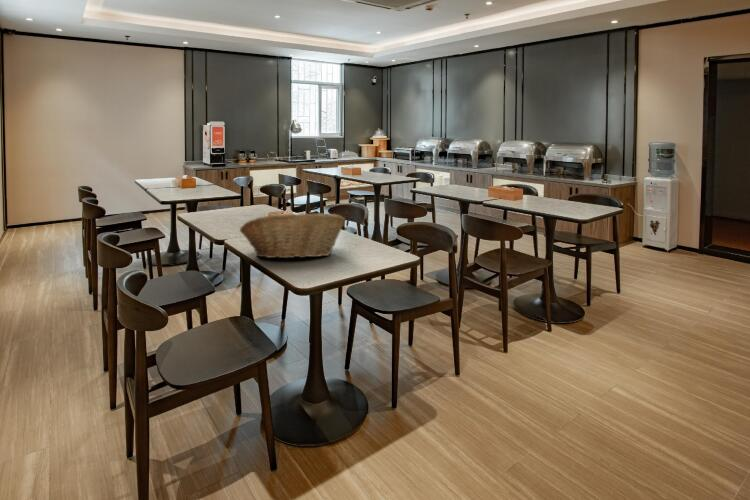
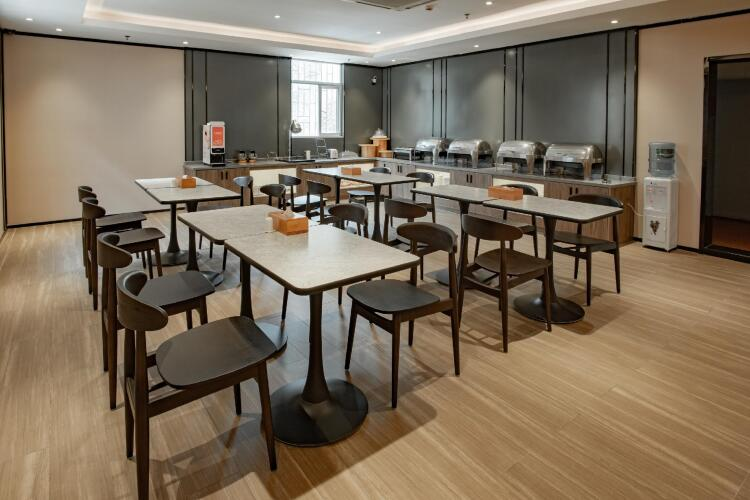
- fruit basket [239,212,346,259]
